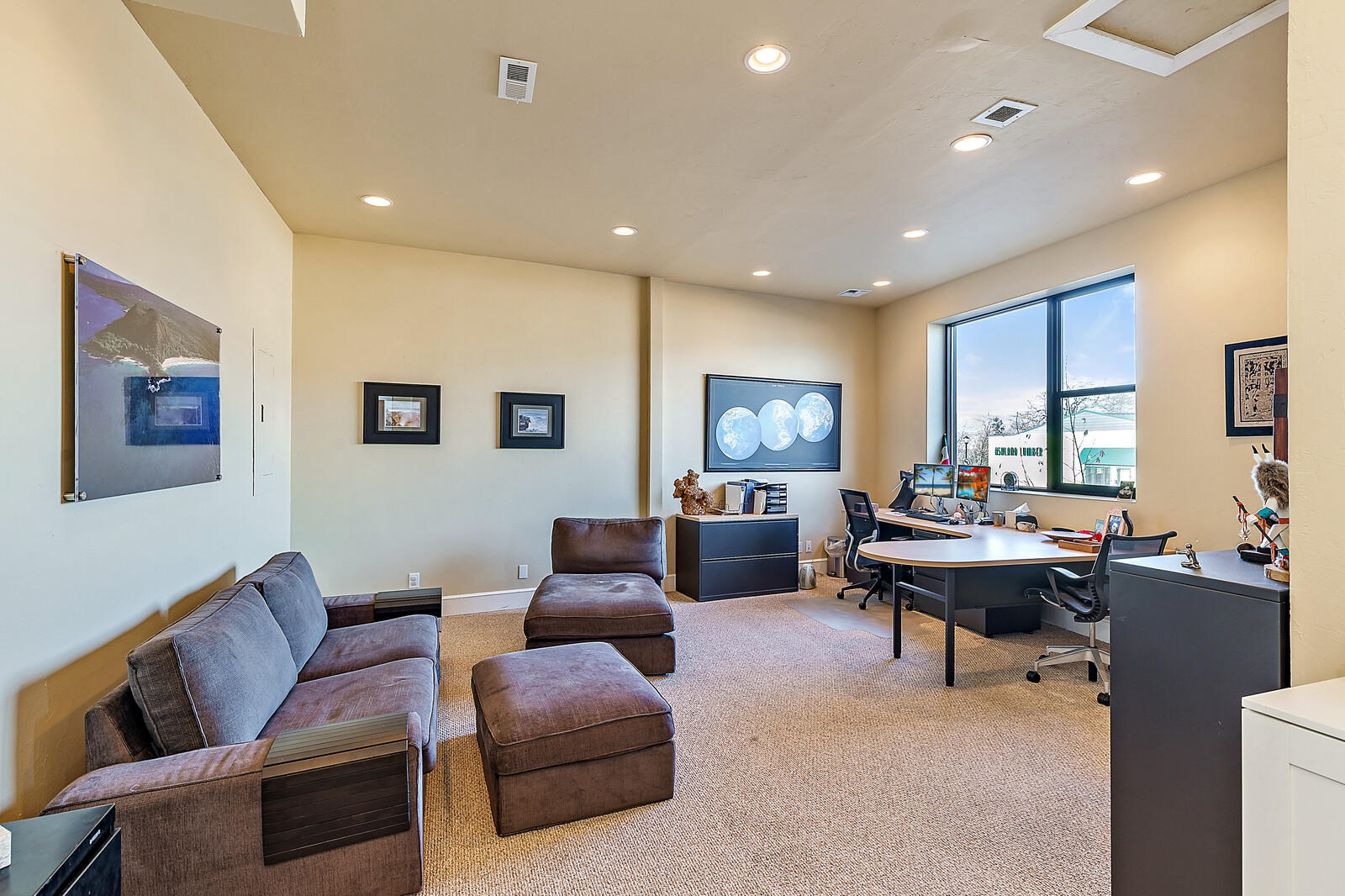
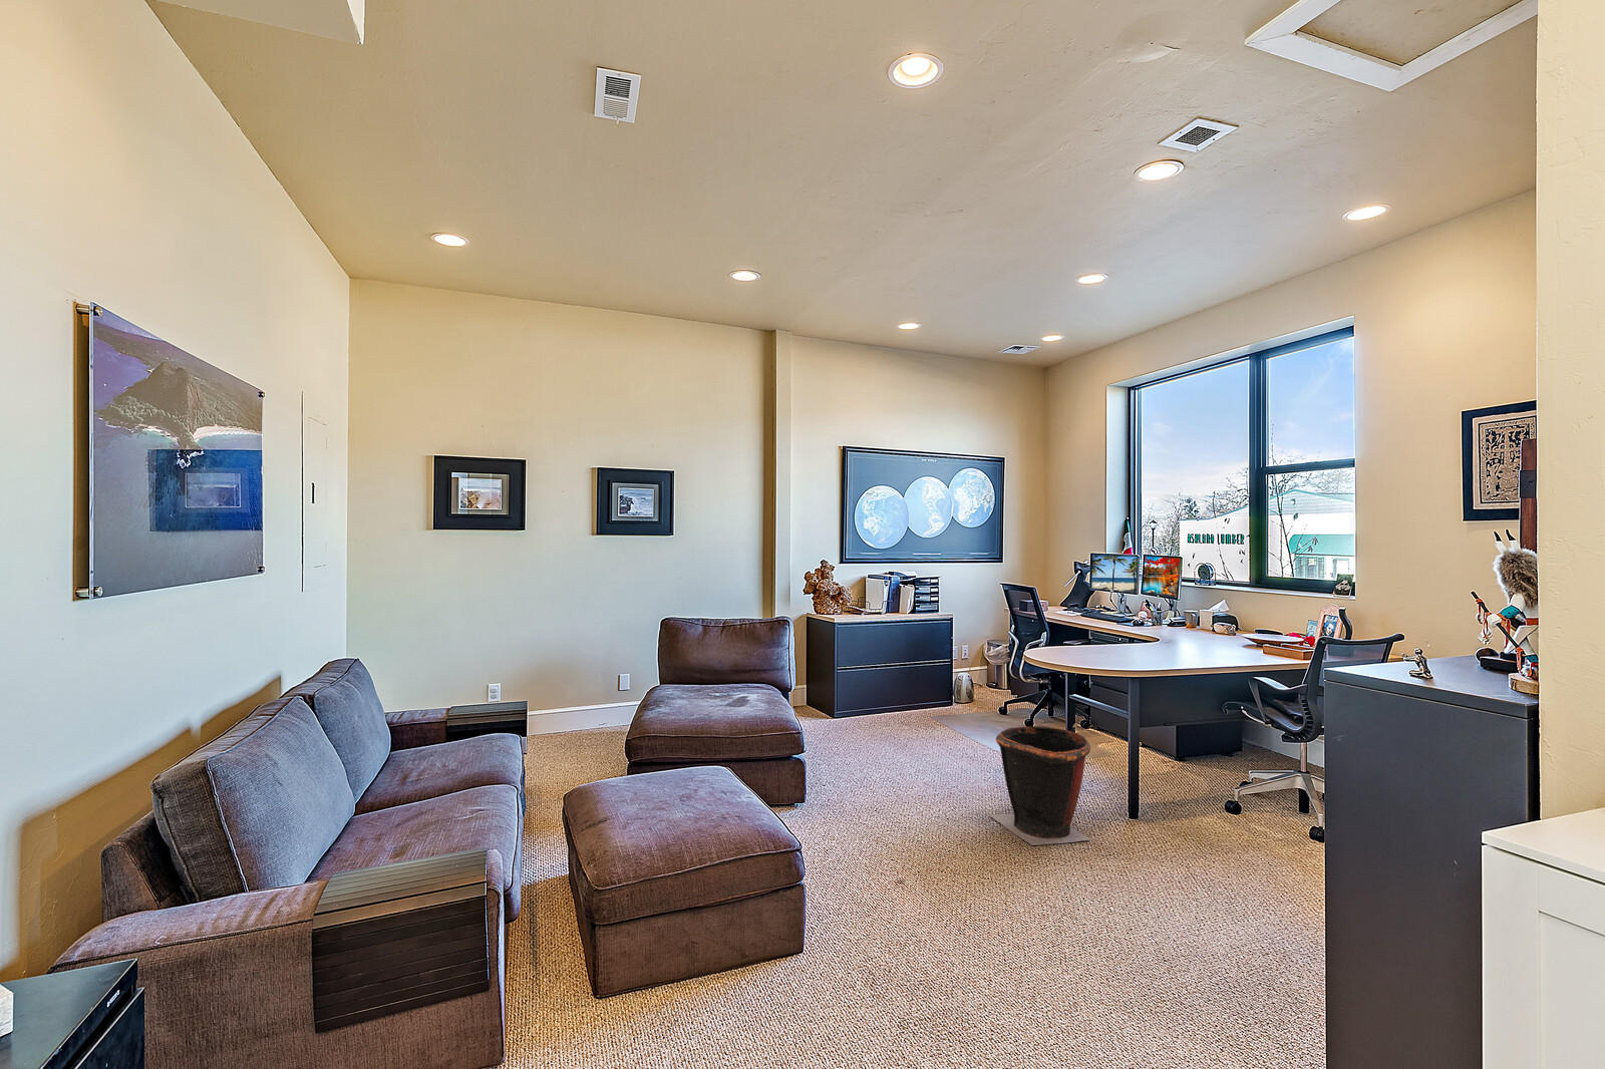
+ waste bin [989,723,1092,846]
